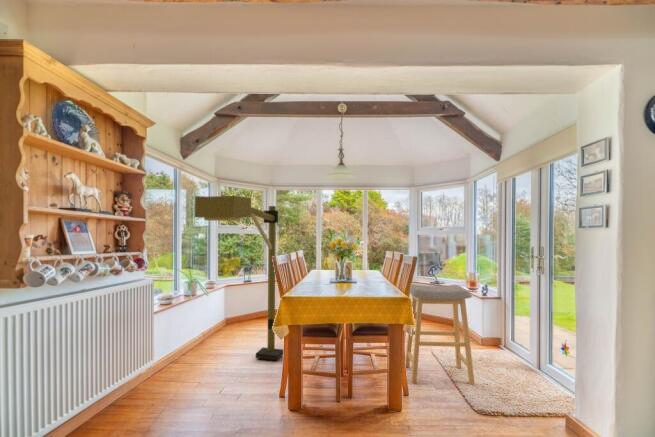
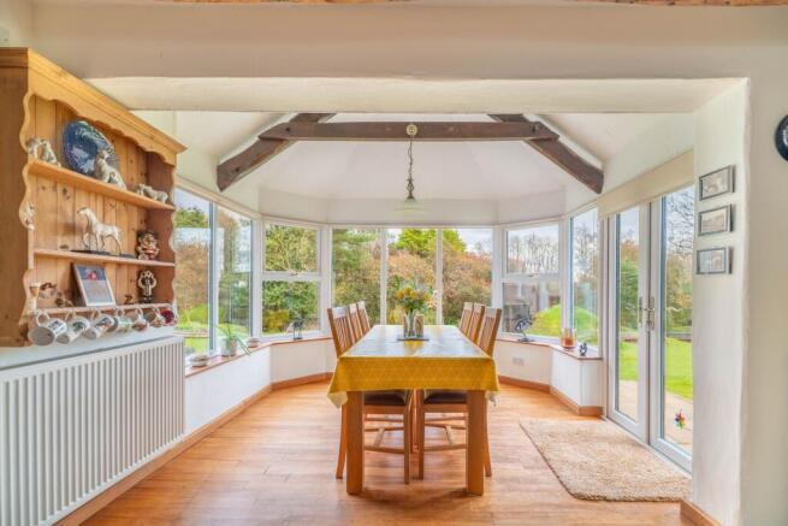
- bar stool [404,283,476,386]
- floor lamp [194,195,284,361]
